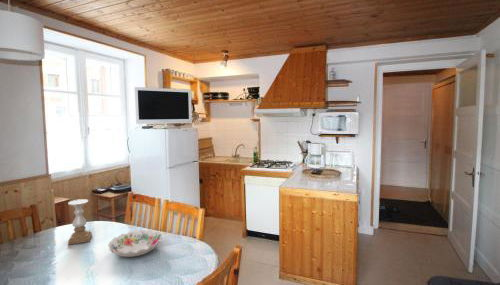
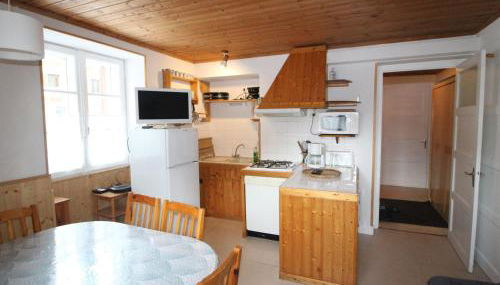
- candle holder [67,198,93,246]
- decorative bowl [107,229,163,258]
